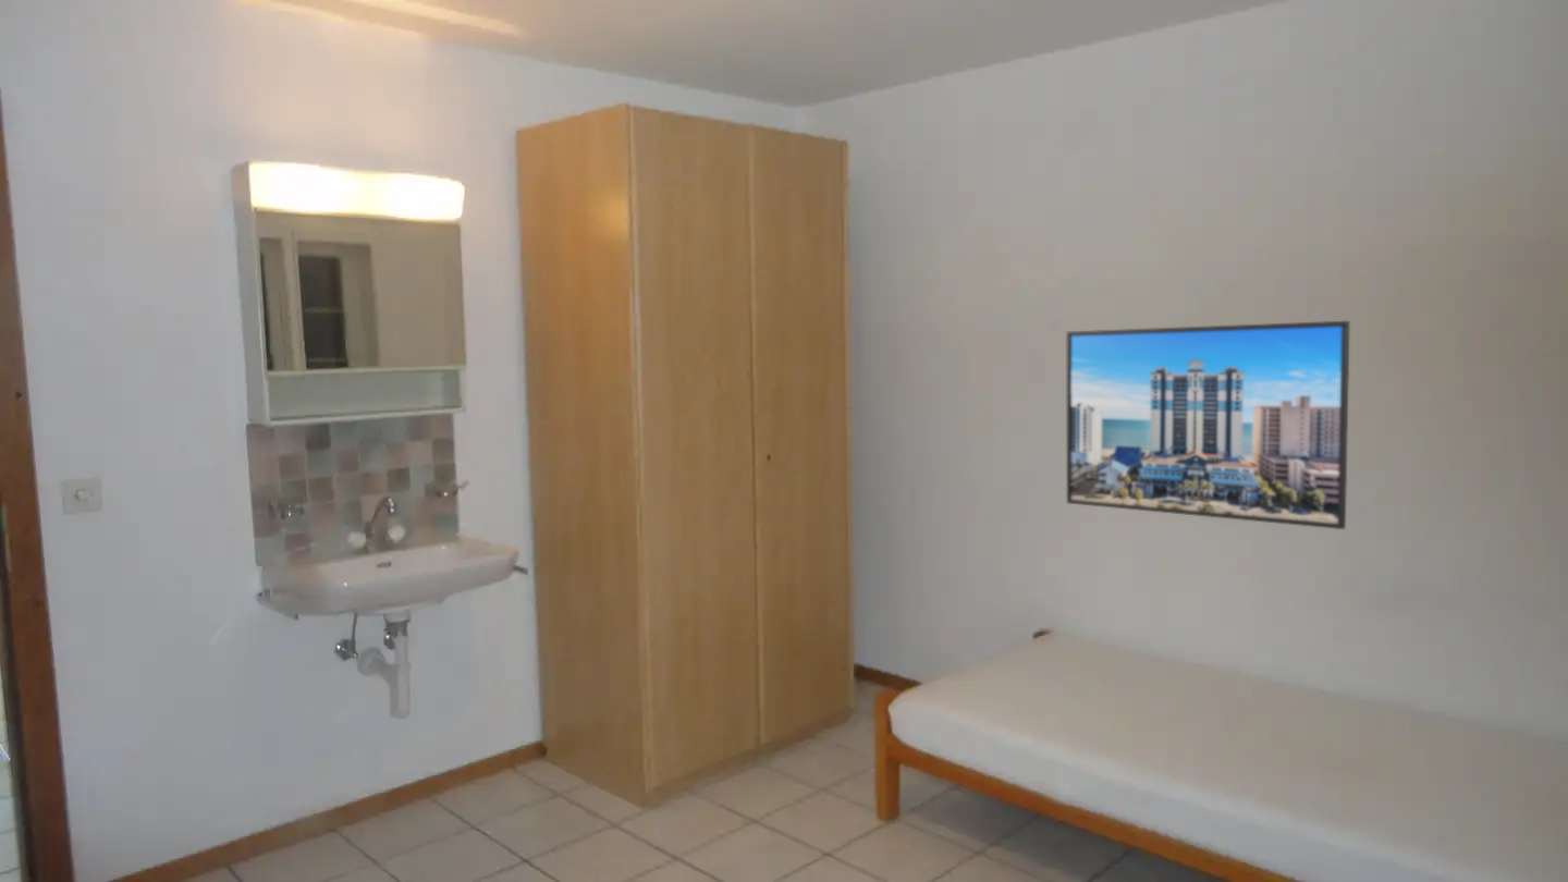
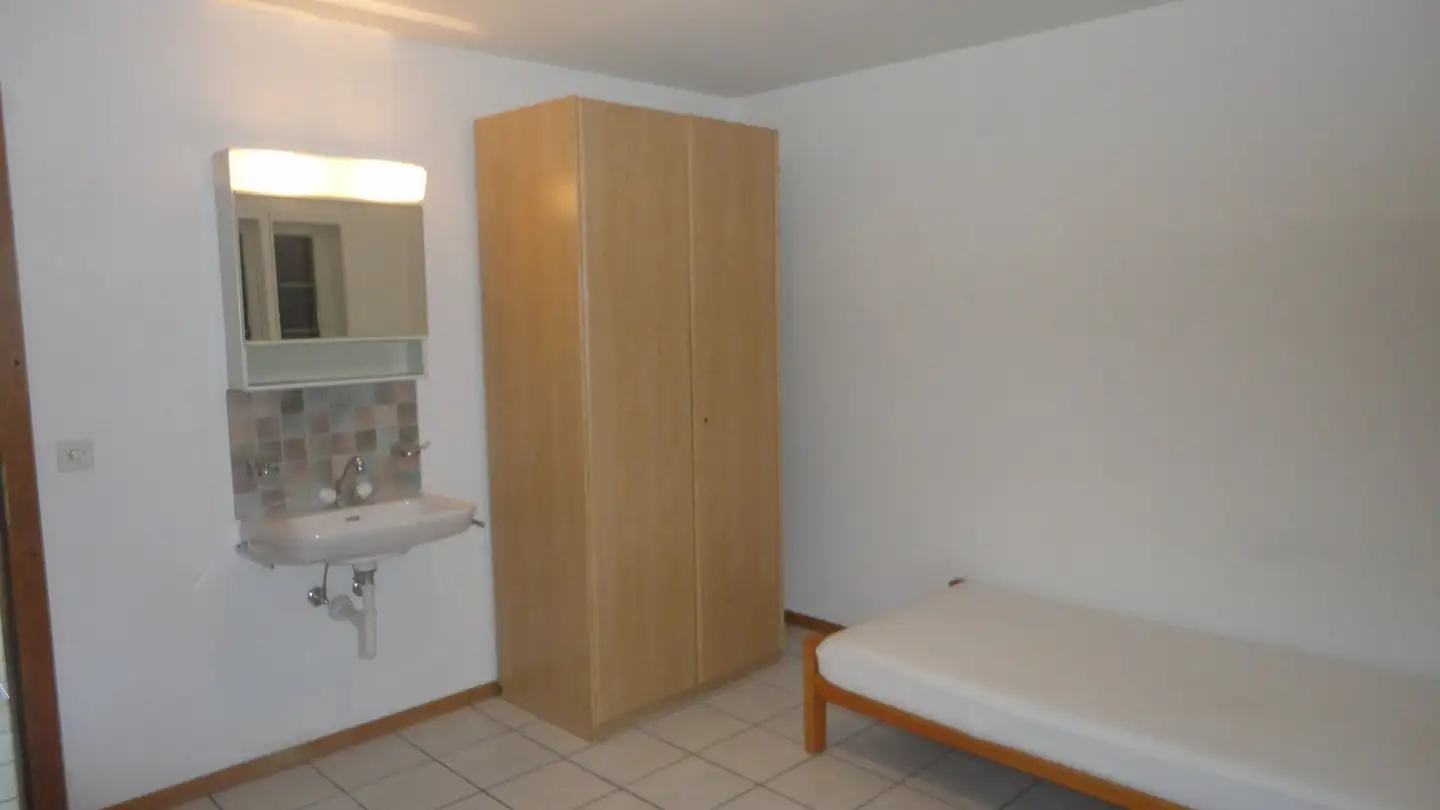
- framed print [1066,320,1351,530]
